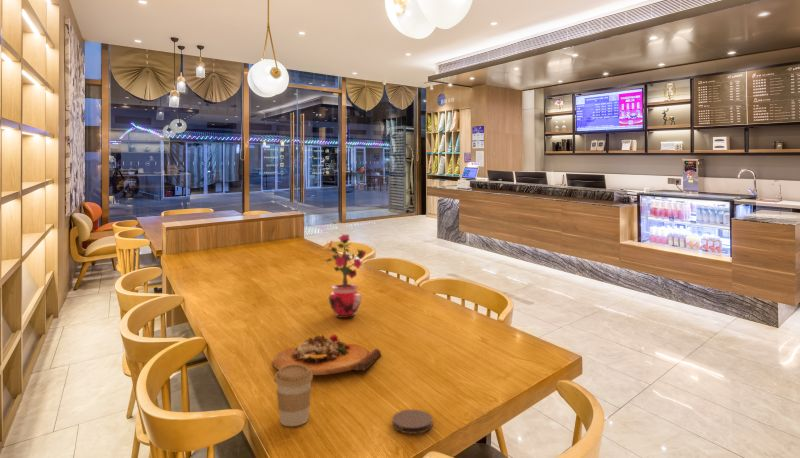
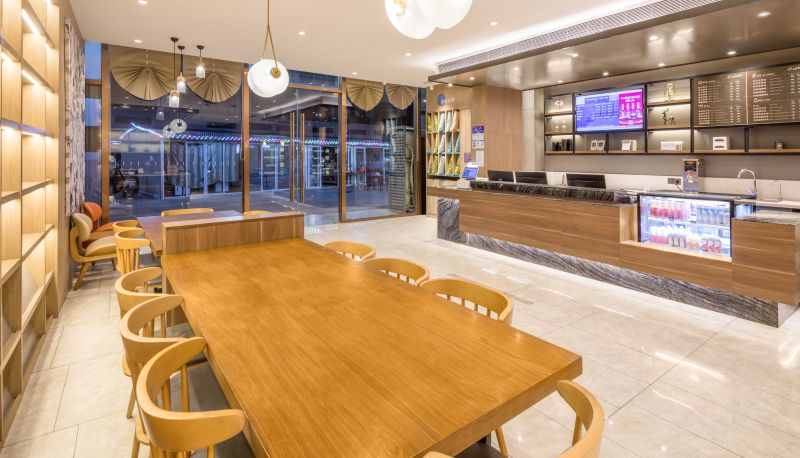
- coffee cup [274,364,314,427]
- cutting board [272,333,382,376]
- potted plant [319,233,367,319]
- coaster [391,409,433,435]
